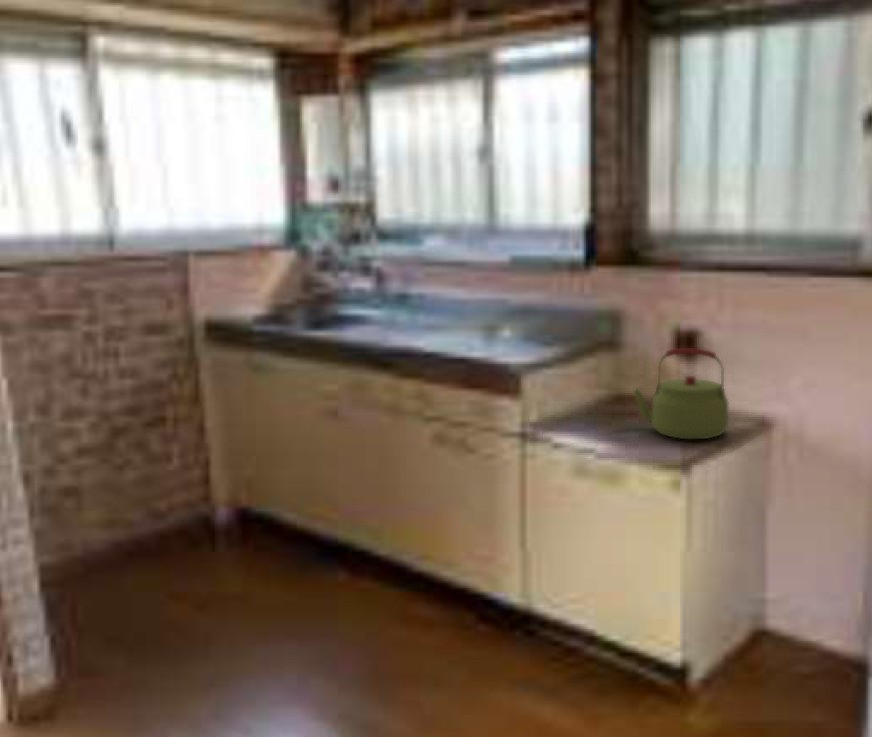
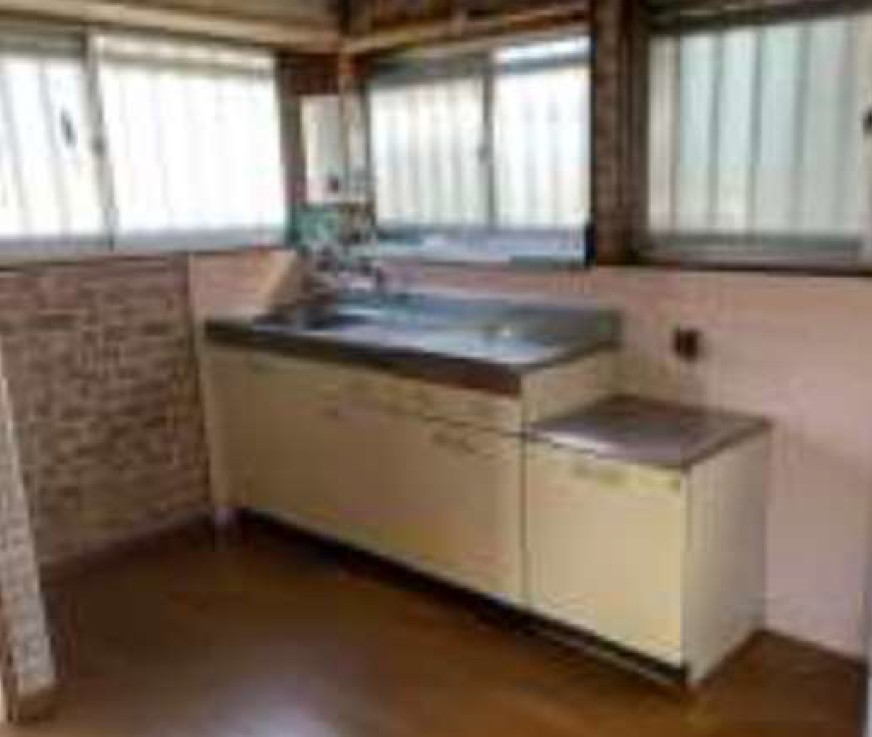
- kettle [632,347,730,440]
